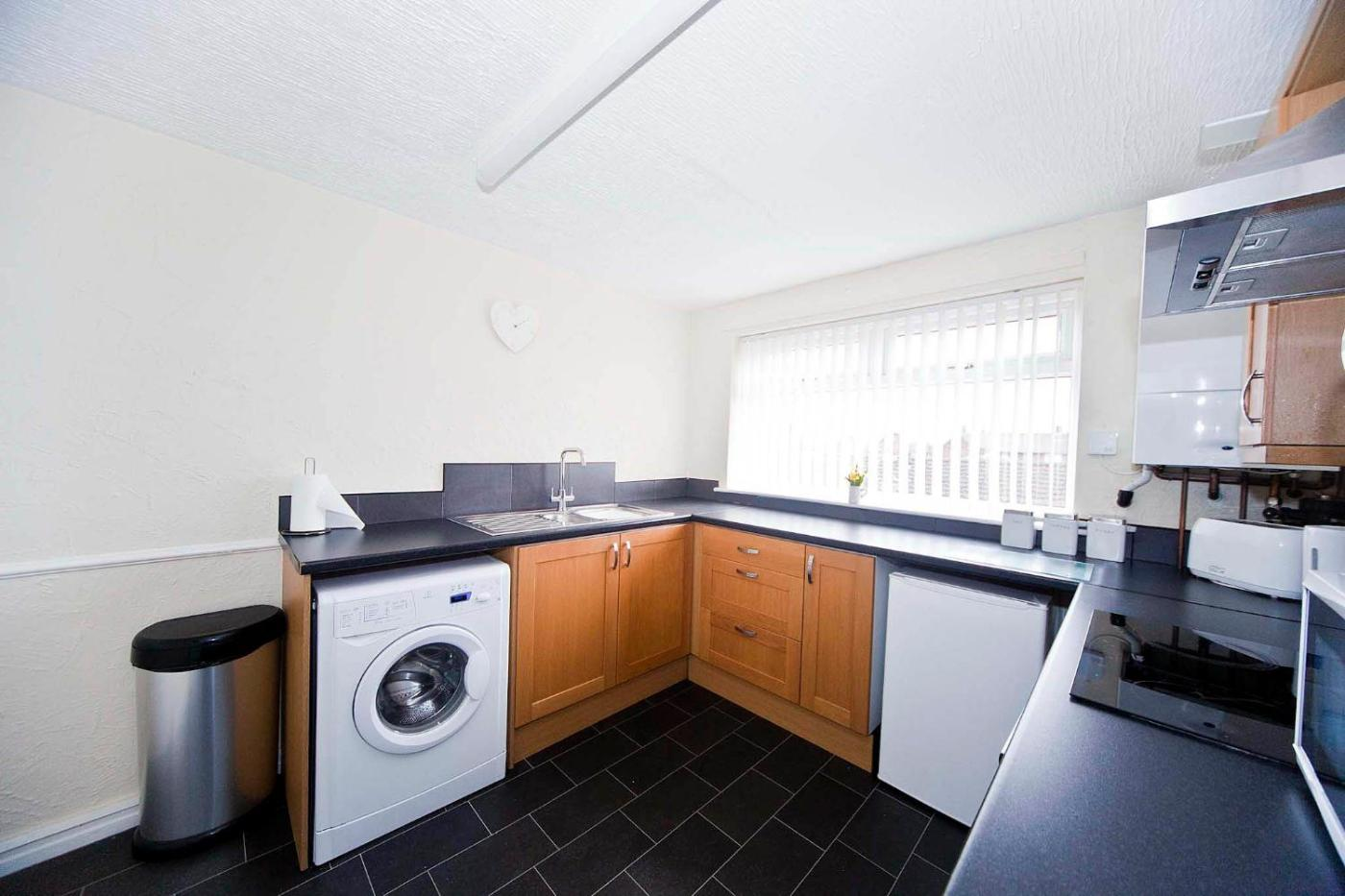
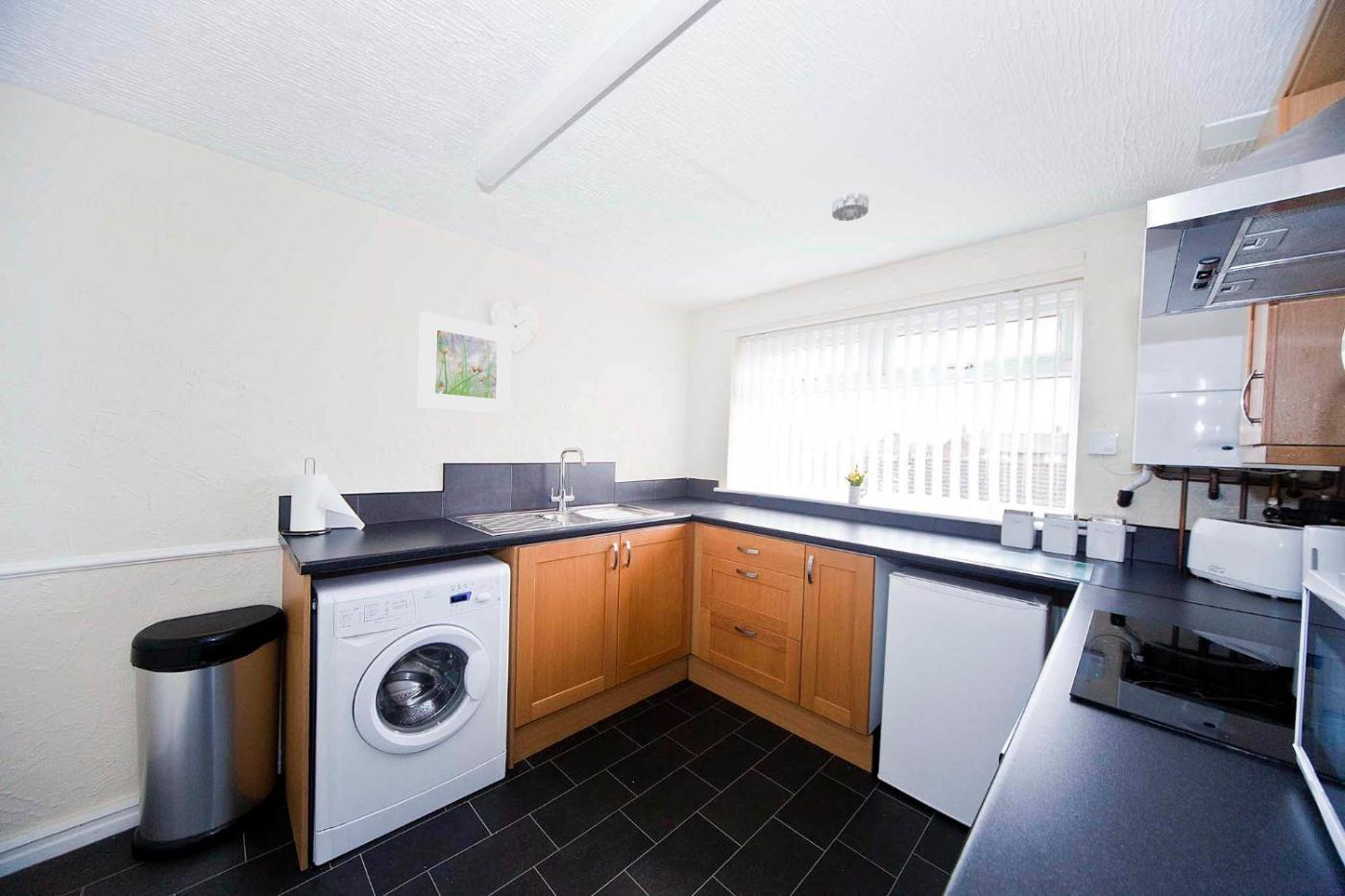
+ smoke detector [831,191,869,222]
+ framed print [416,310,512,415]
